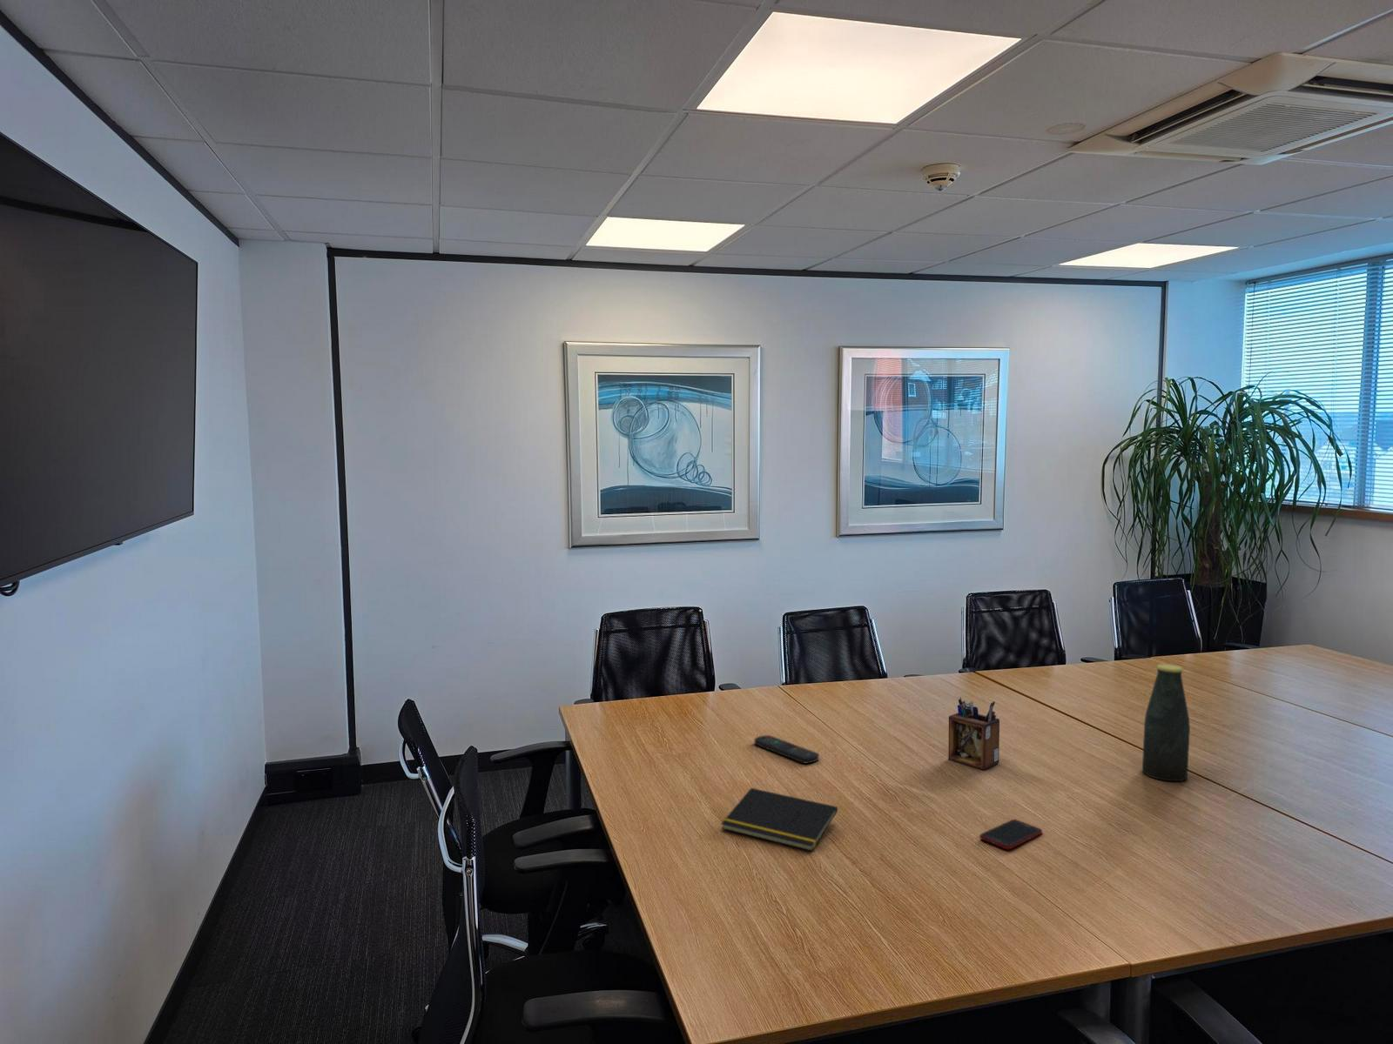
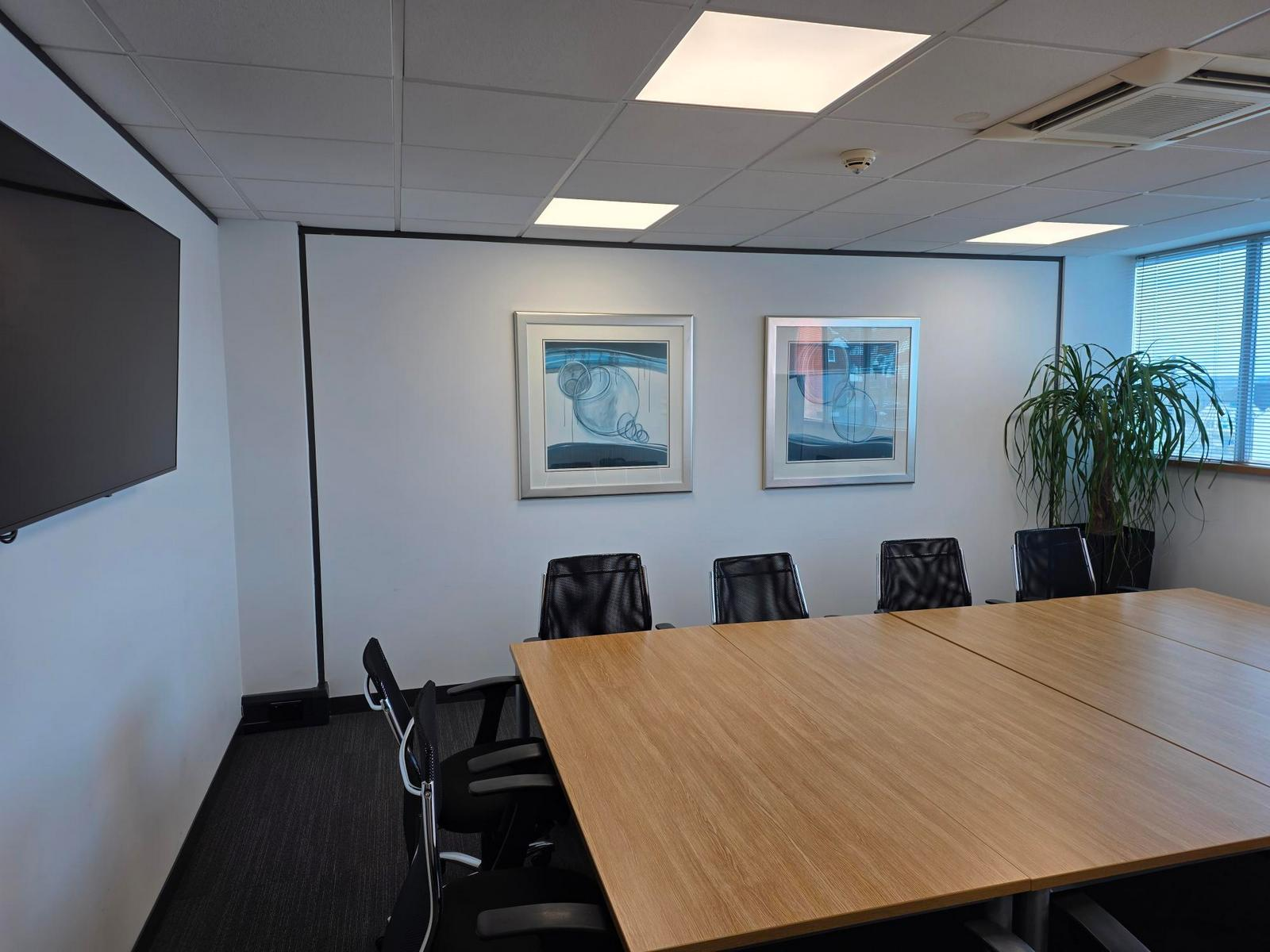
- bottle [1142,663,1191,782]
- cell phone [979,819,1043,851]
- desk organizer [948,696,1000,771]
- remote control [754,735,819,764]
- notepad [720,787,838,852]
